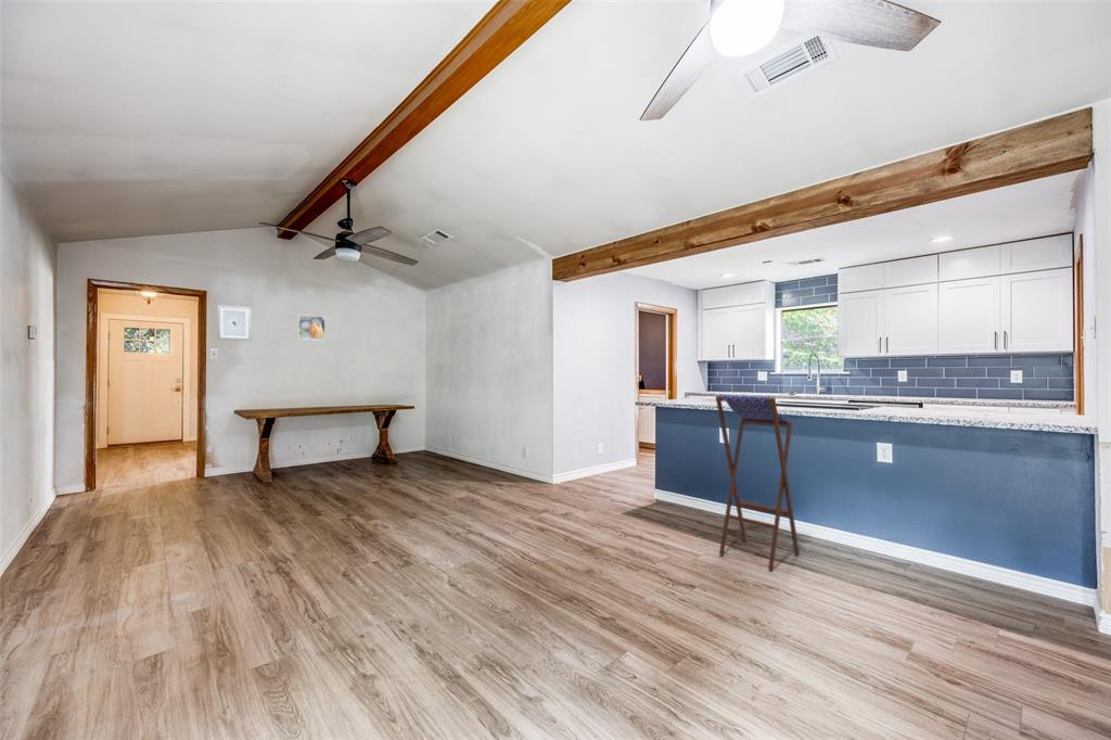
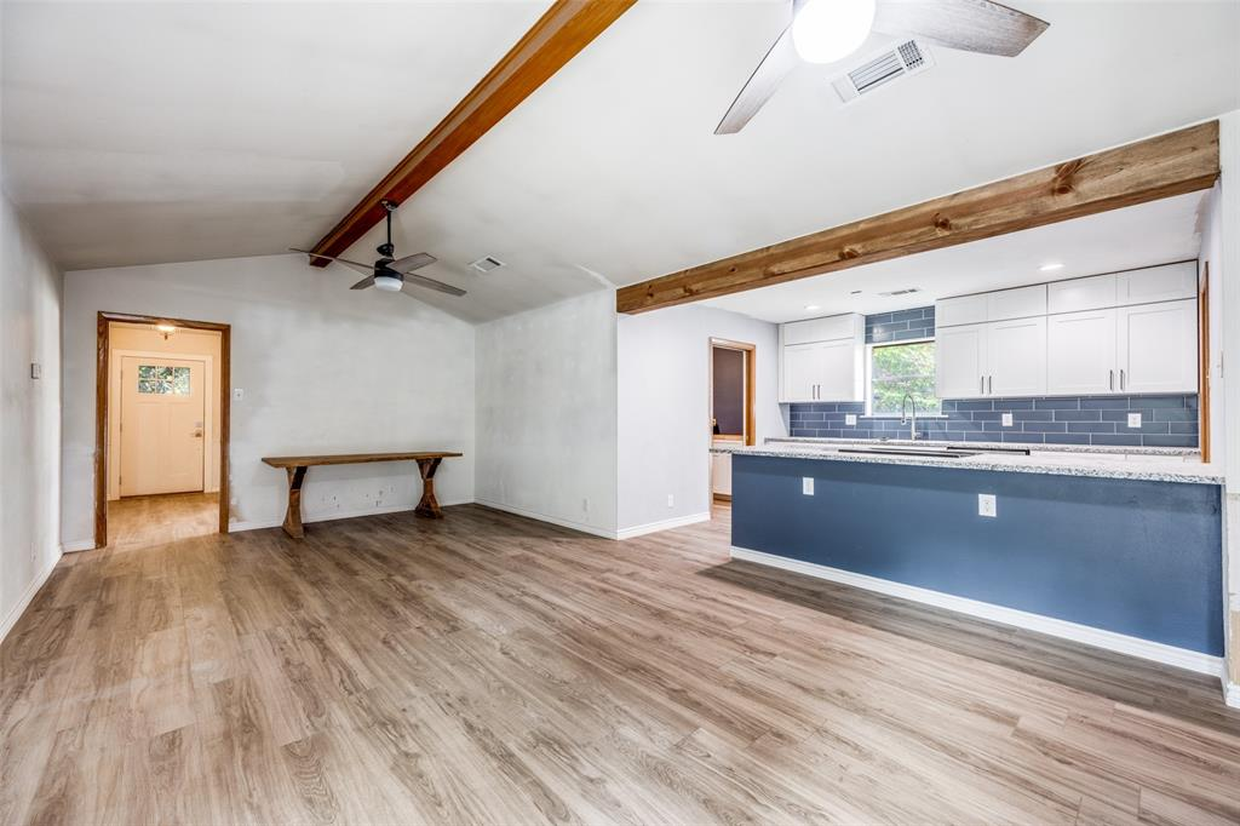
- stool [715,394,801,572]
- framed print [297,314,327,342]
- wall art [217,304,252,342]
